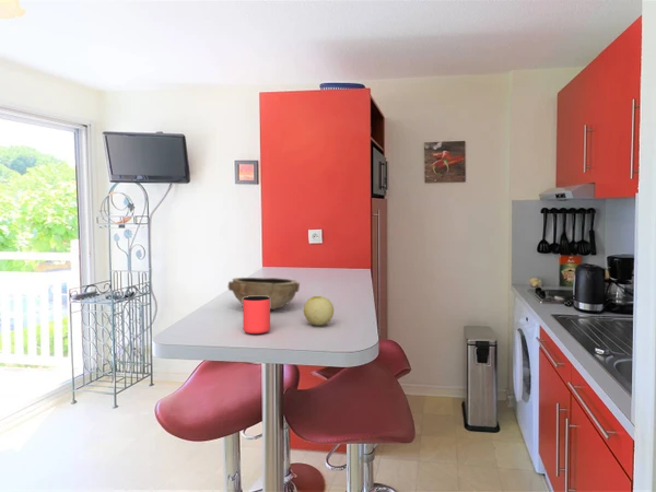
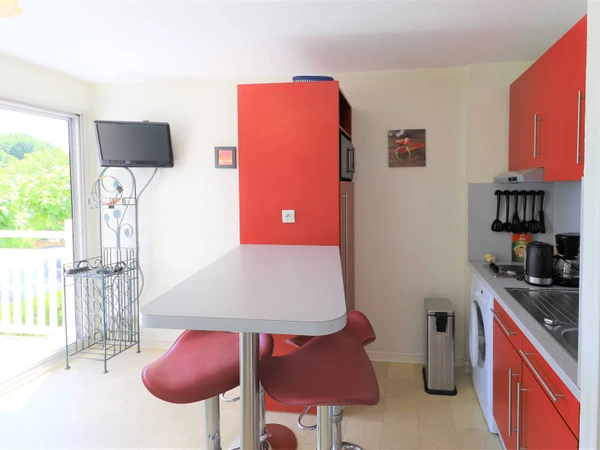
- cup [242,296,271,335]
- apple [303,295,335,327]
- bowl [227,277,301,311]
